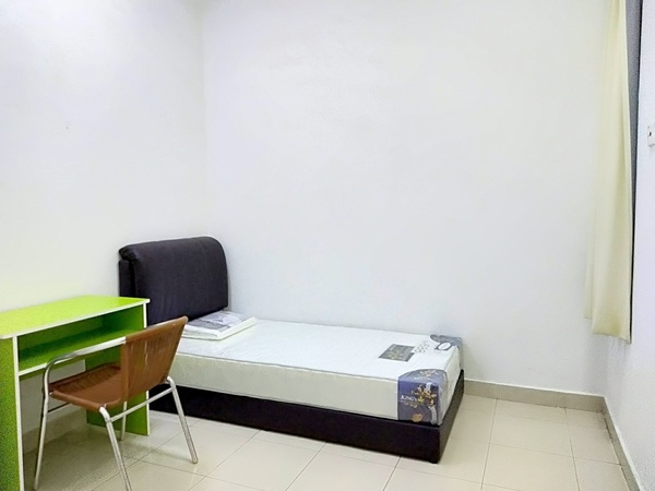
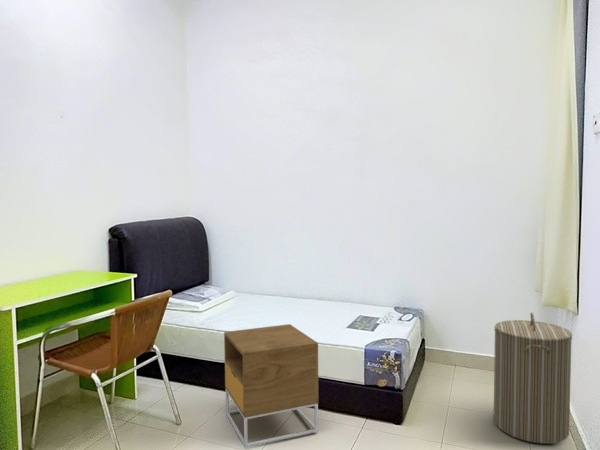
+ laundry hamper [493,311,573,445]
+ nightstand [223,323,319,449]
